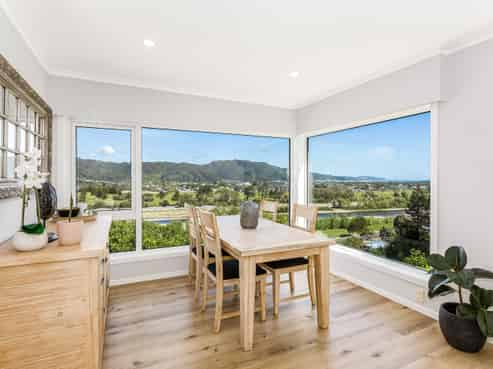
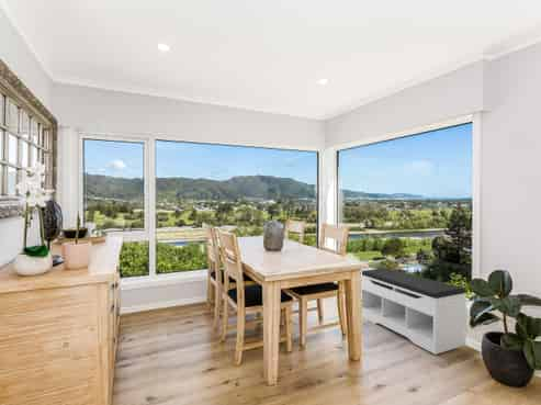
+ bench [361,267,467,356]
